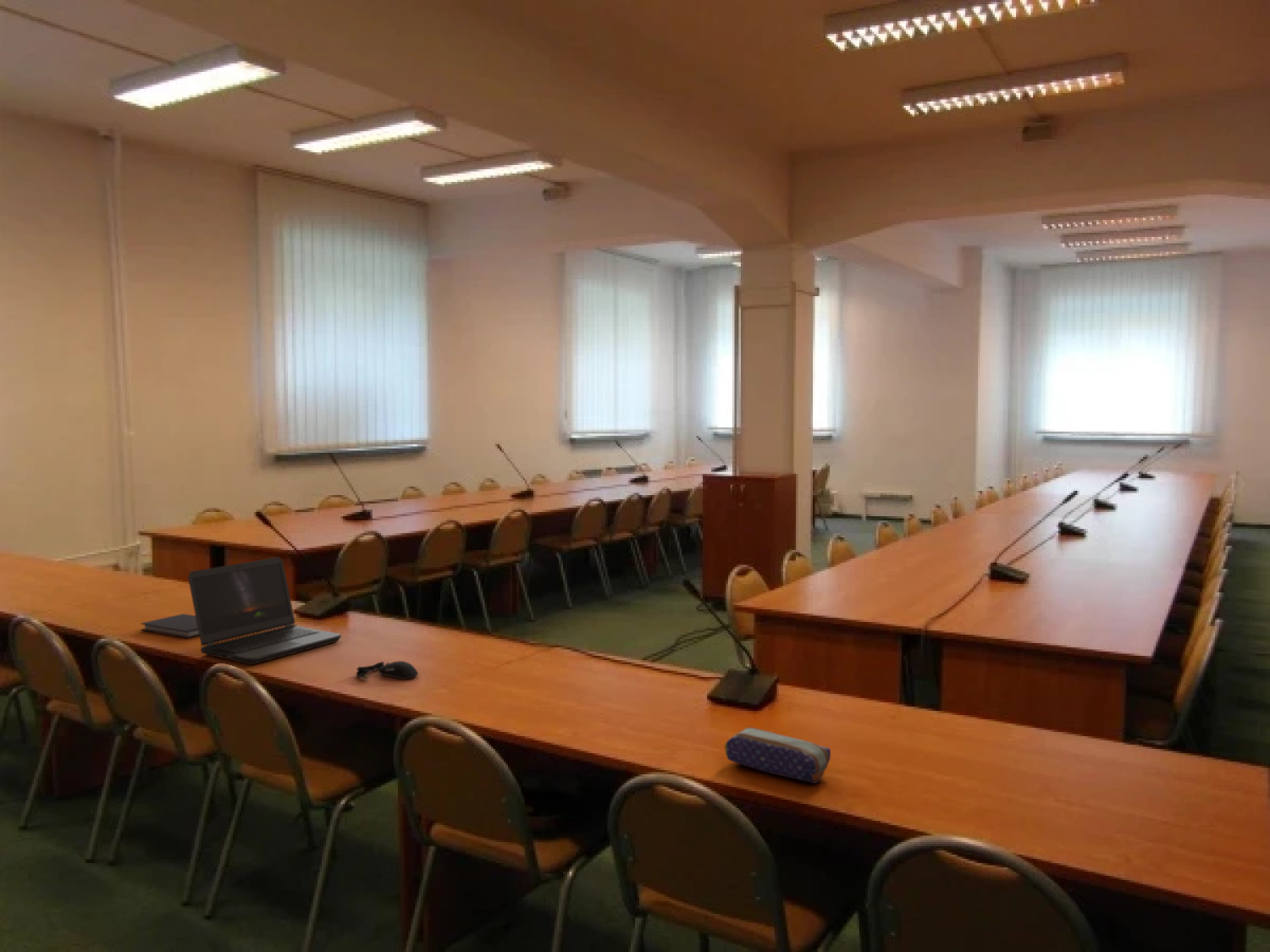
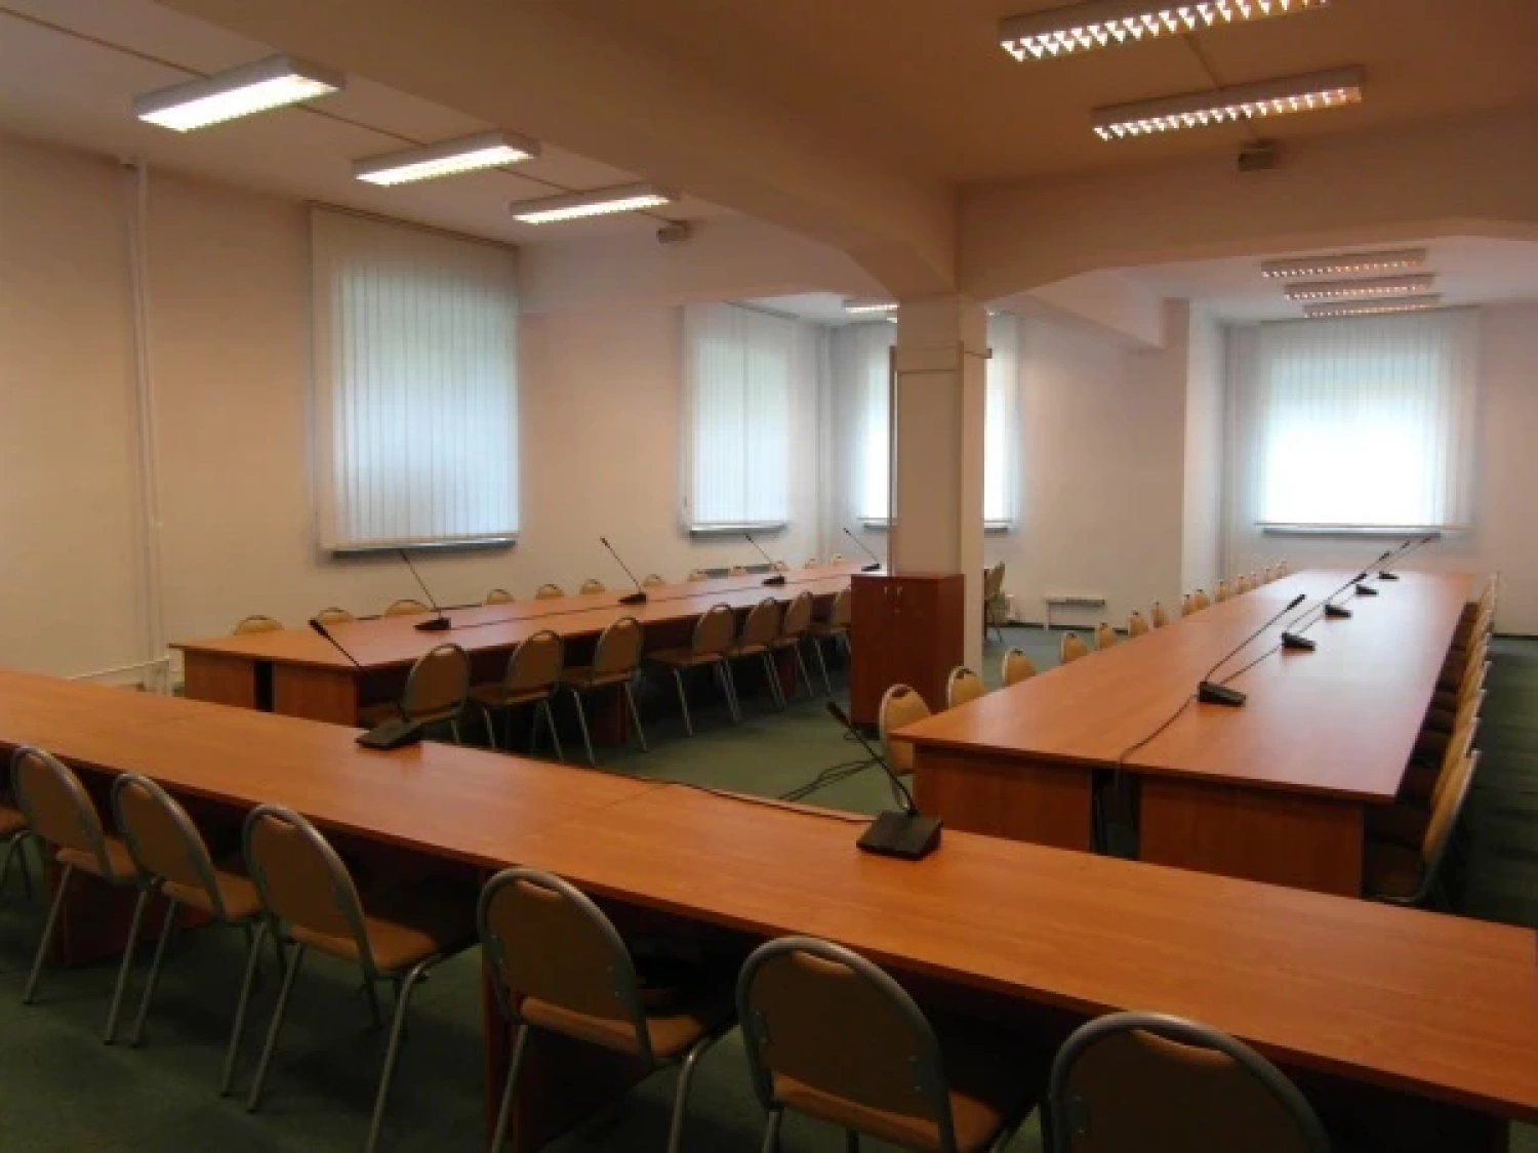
- computer mouse [355,660,419,680]
- diary [140,613,199,639]
- laptop computer [187,556,342,666]
- pencil case [724,727,831,784]
